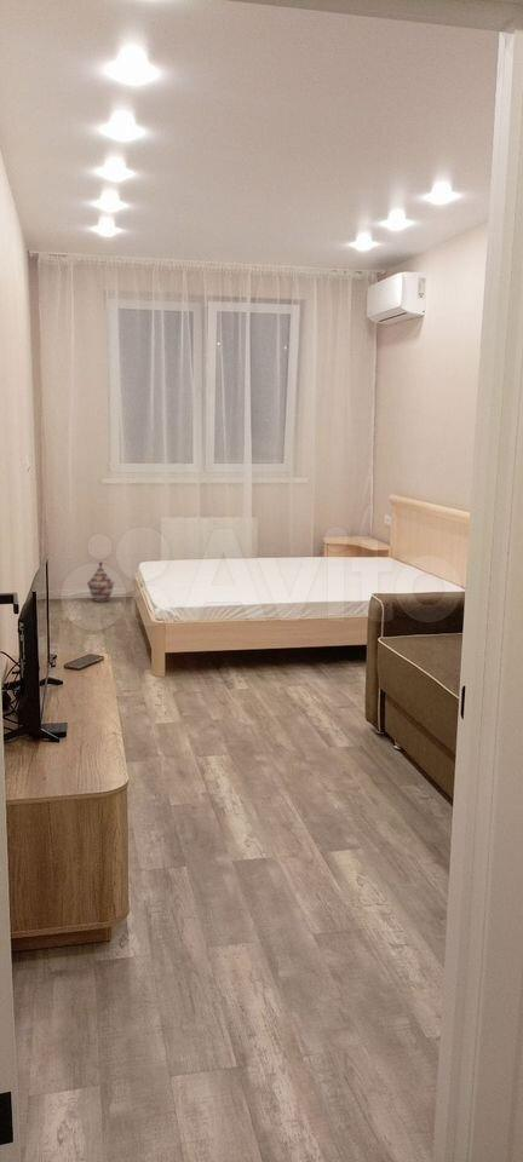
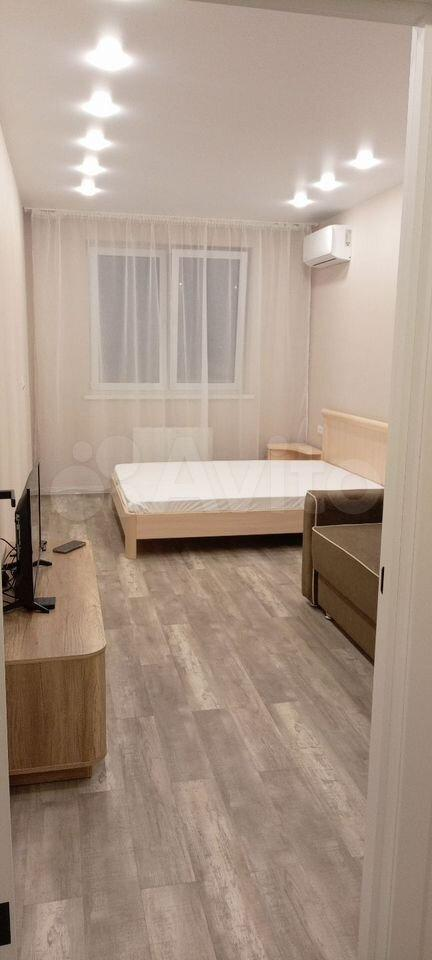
- woven basket [86,562,115,603]
